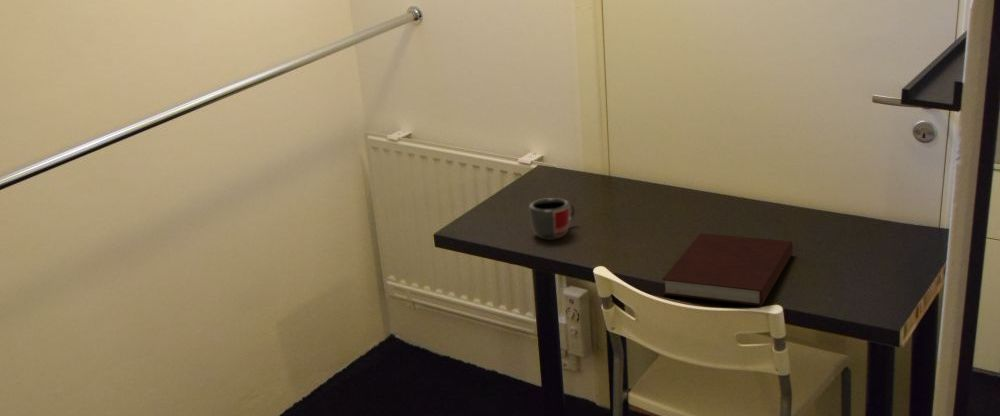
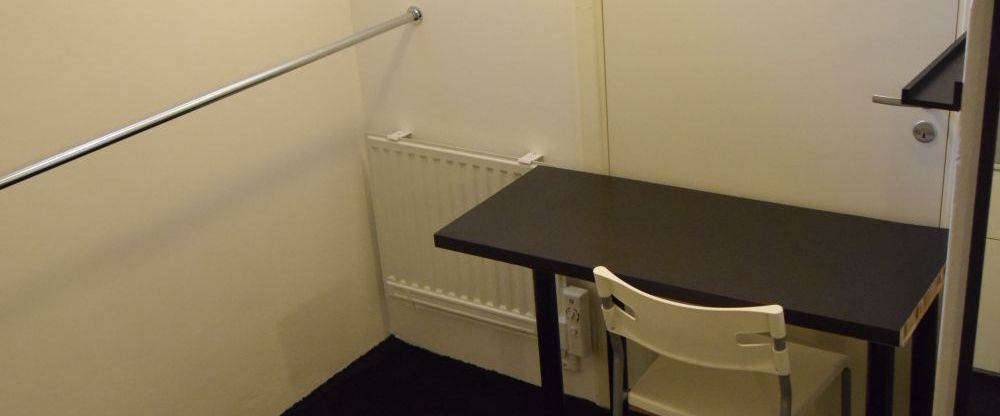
- notebook [661,232,794,307]
- mug [528,197,576,241]
